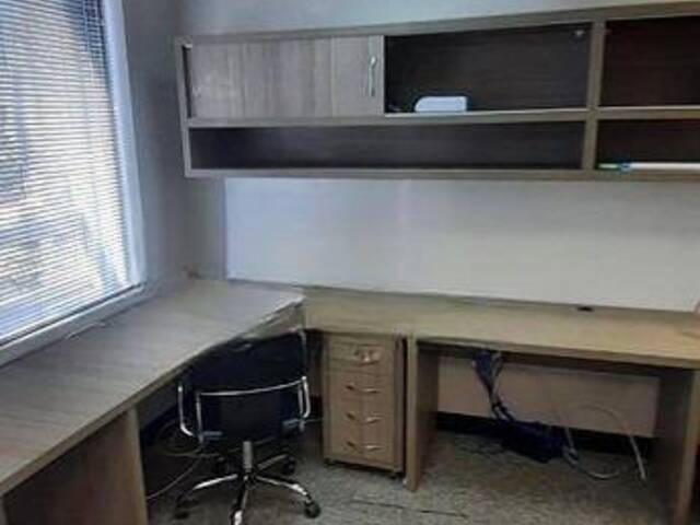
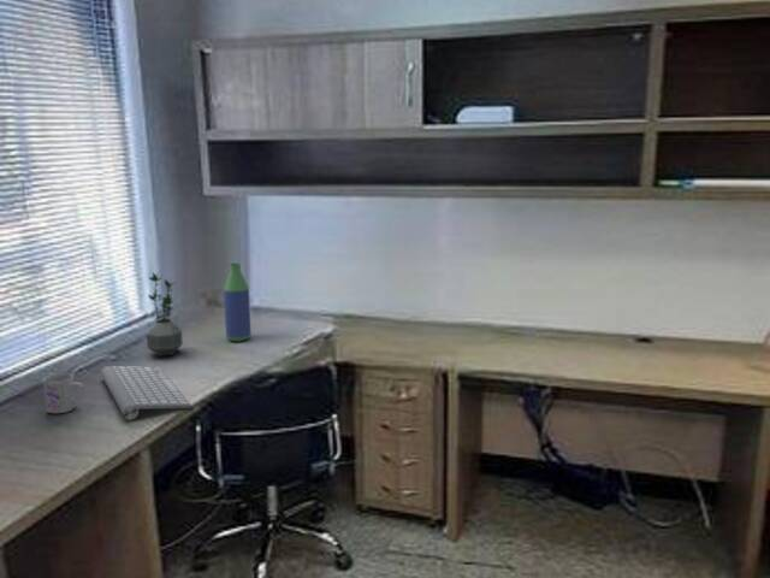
+ potted plant [146,271,184,358]
+ bottle [223,263,251,342]
+ computer keyboard [100,365,191,421]
+ mug [41,372,85,414]
